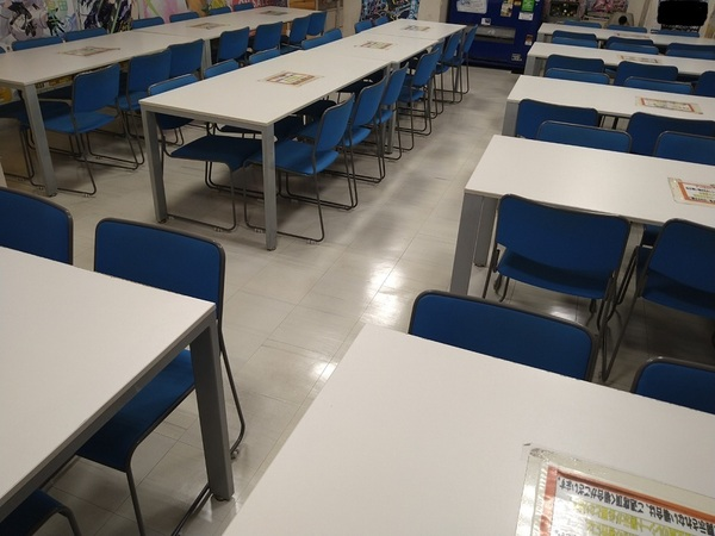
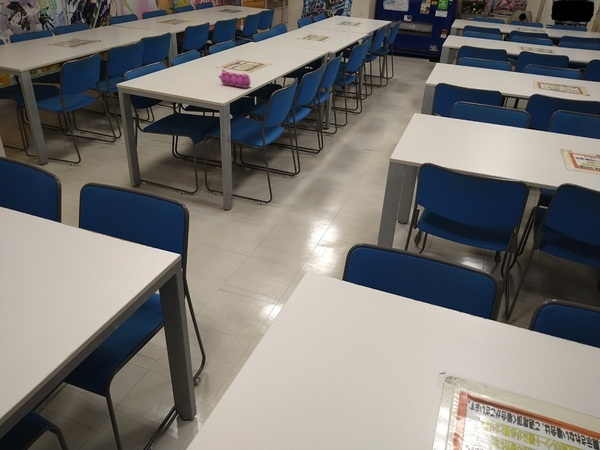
+ pencil case [218,68,252,89]
